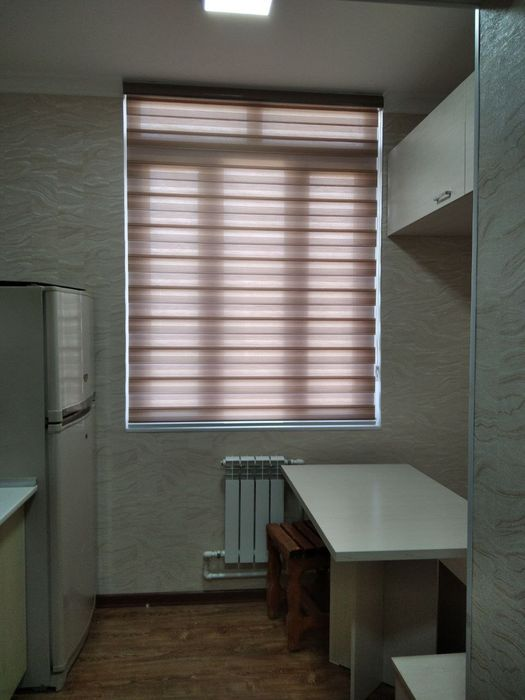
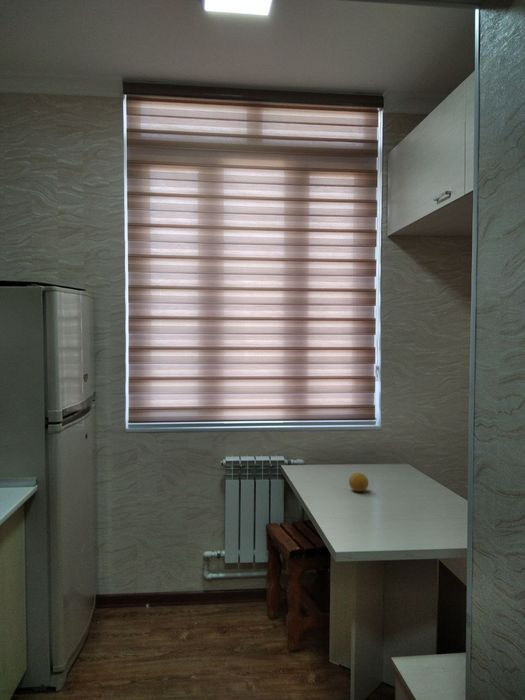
+ fruit [348,472,369,493]
